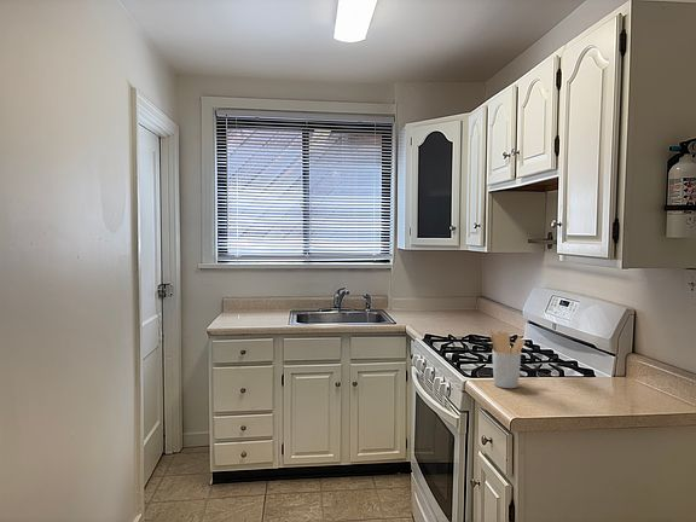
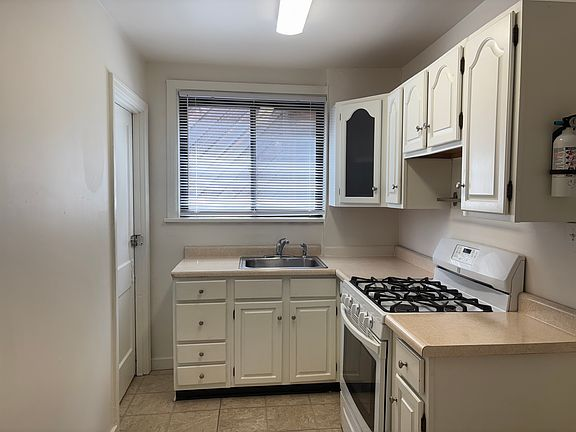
- utensil holder [488,330,526,389]
